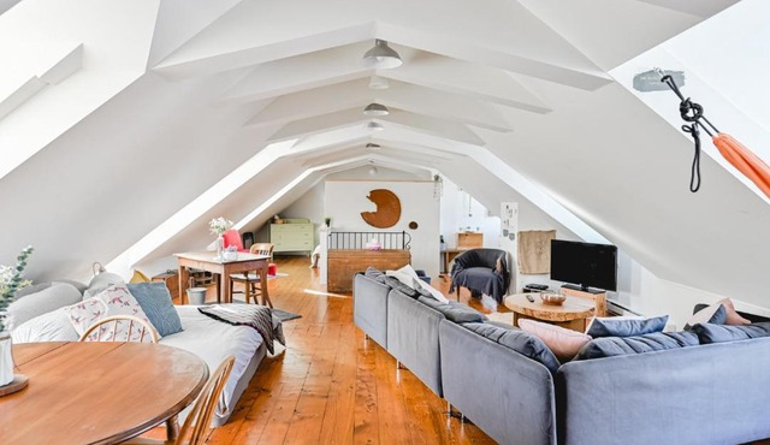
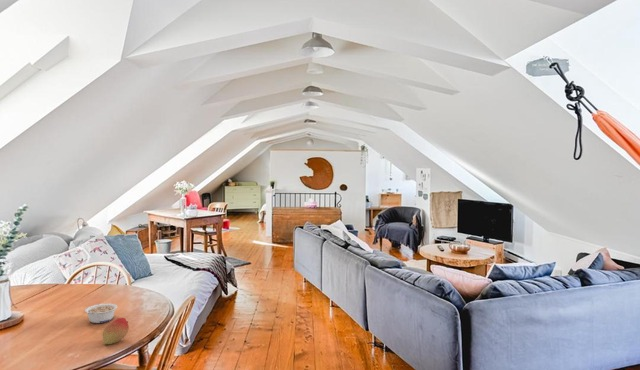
+ fruit [101,317,130,345]
+ legume [84,302,118,324]
